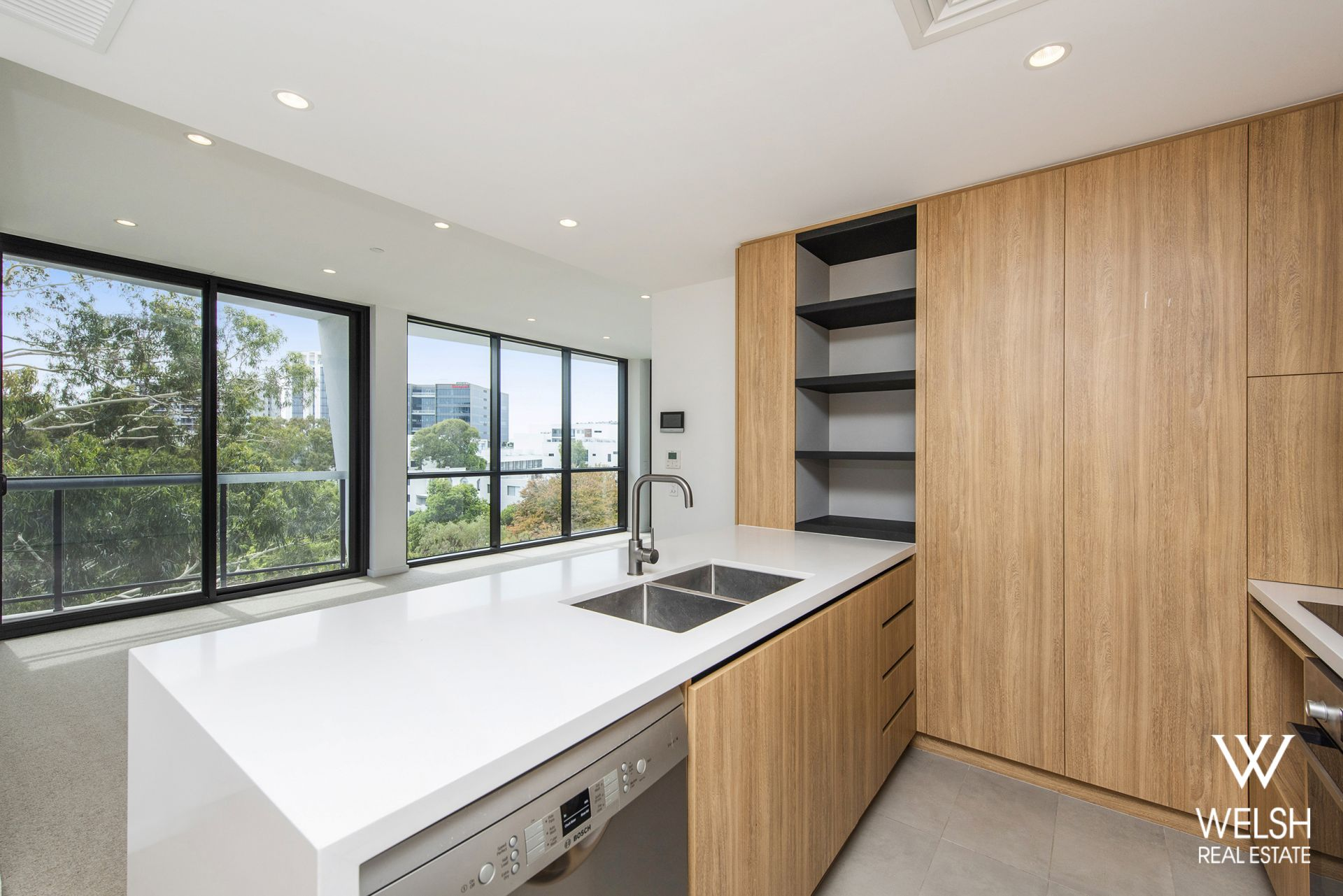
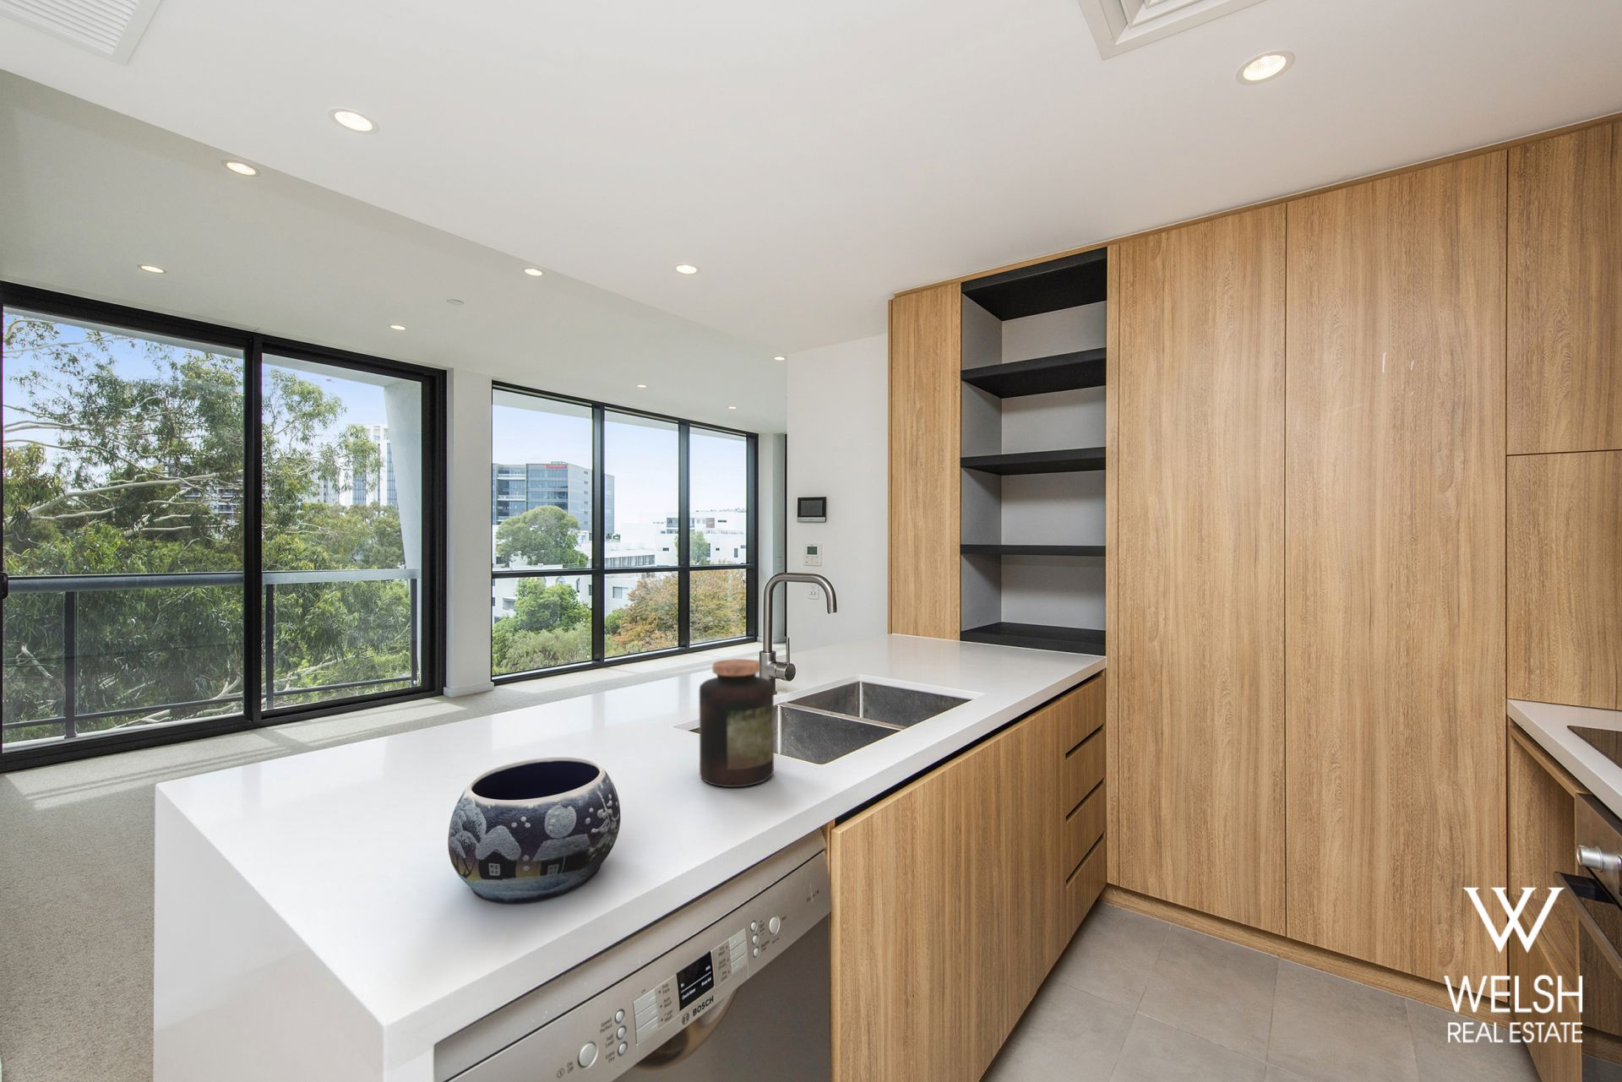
+ jar [698,658,774,789]
+ decorative bowl [447,756,622,903]
